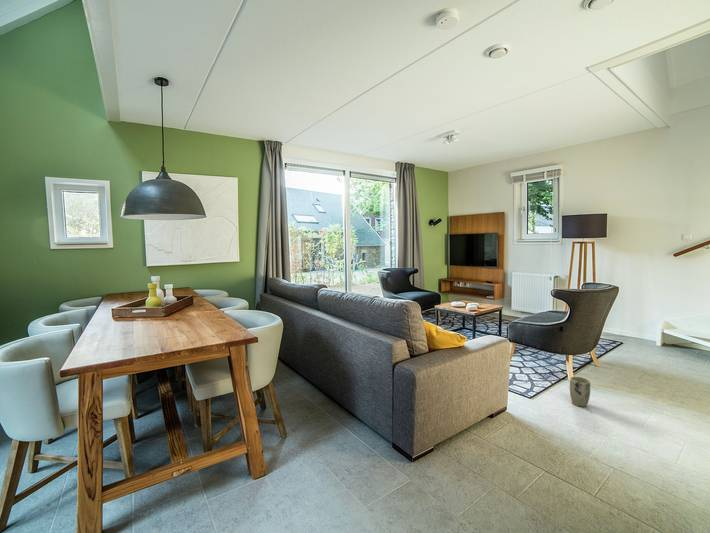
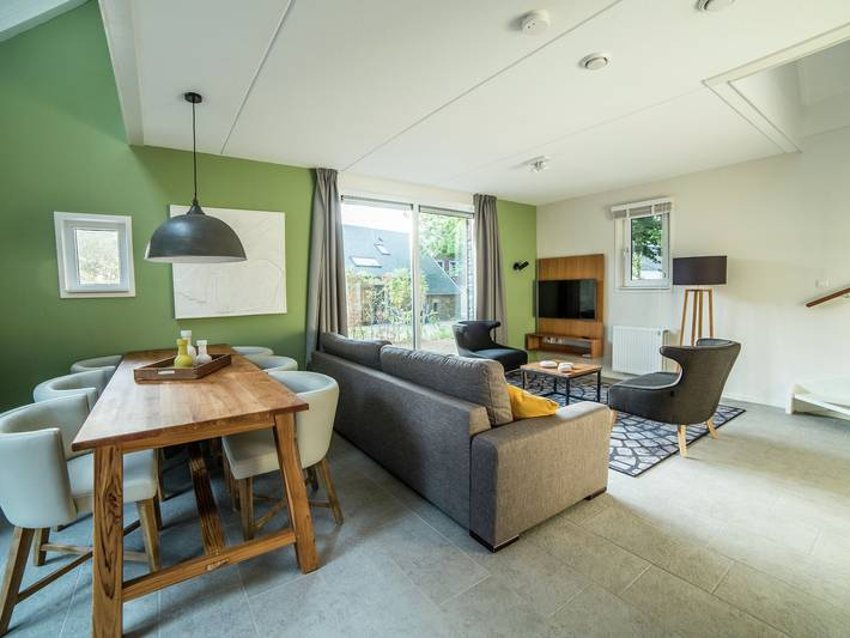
- plant pot [569,376,591,408]
